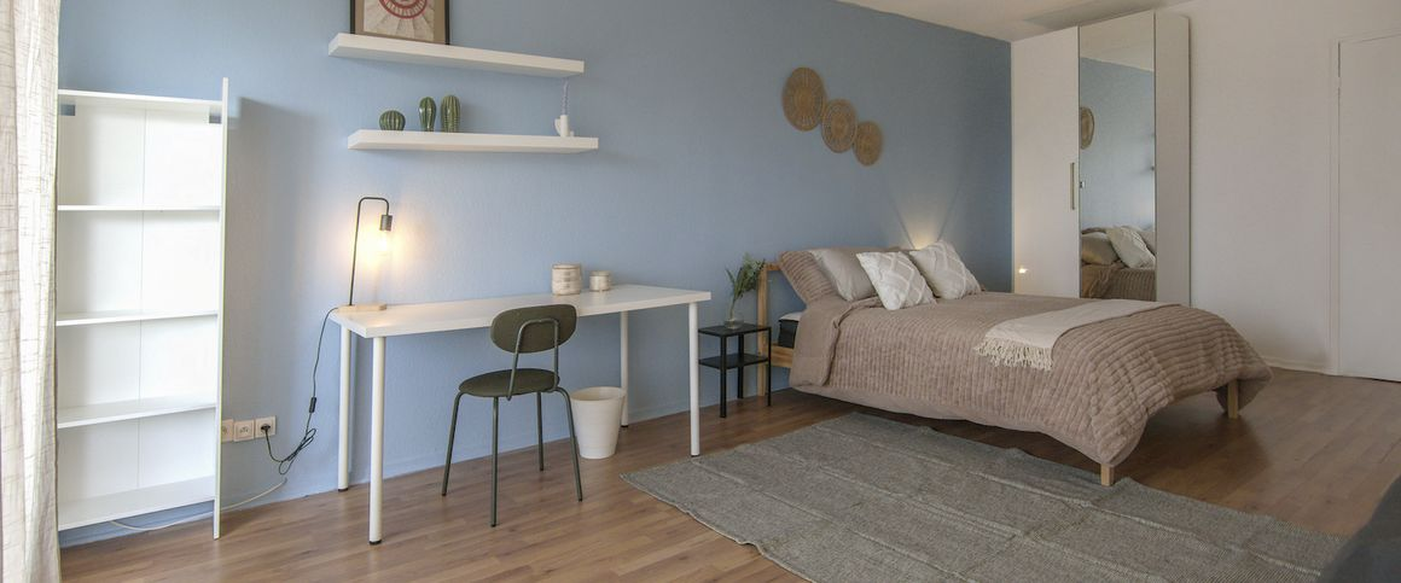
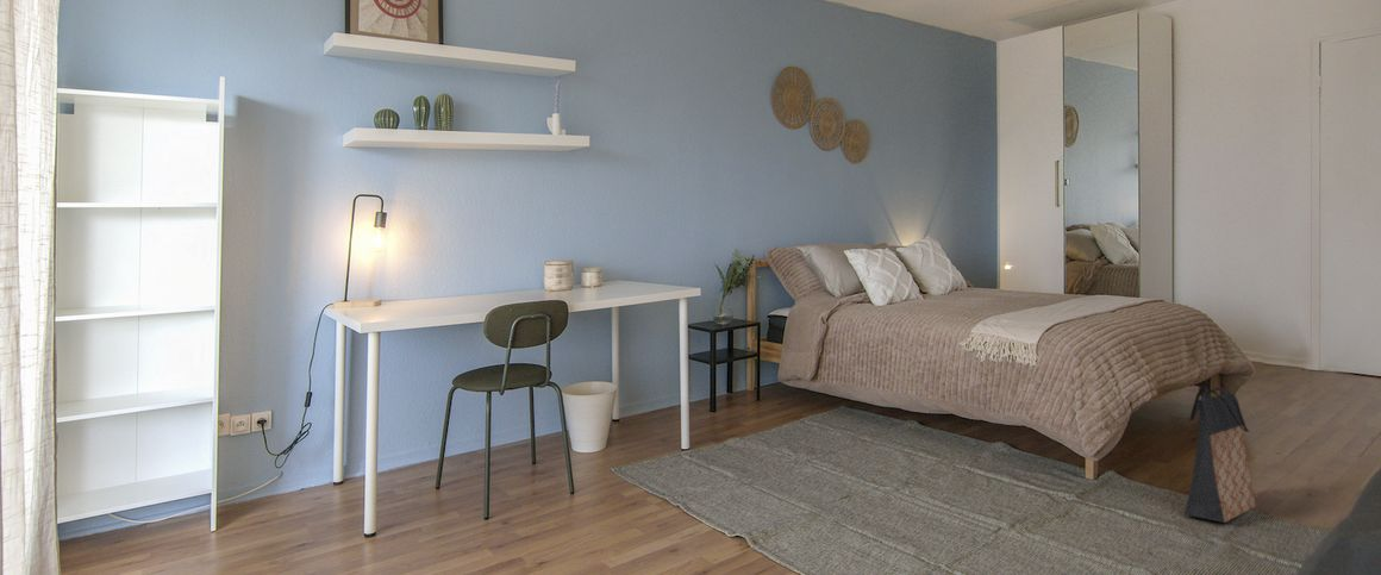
+ bag [1183,386,1257,524]
